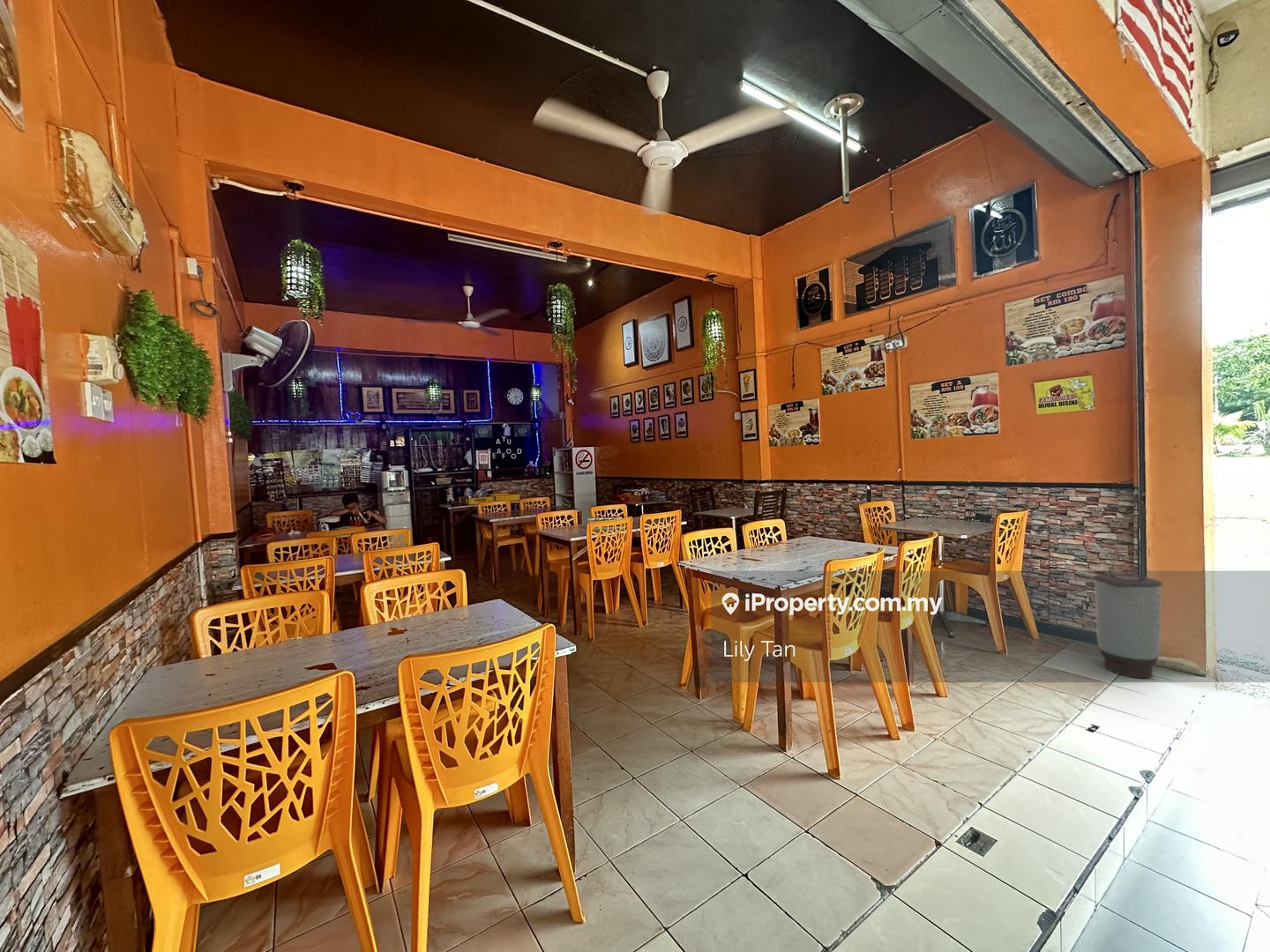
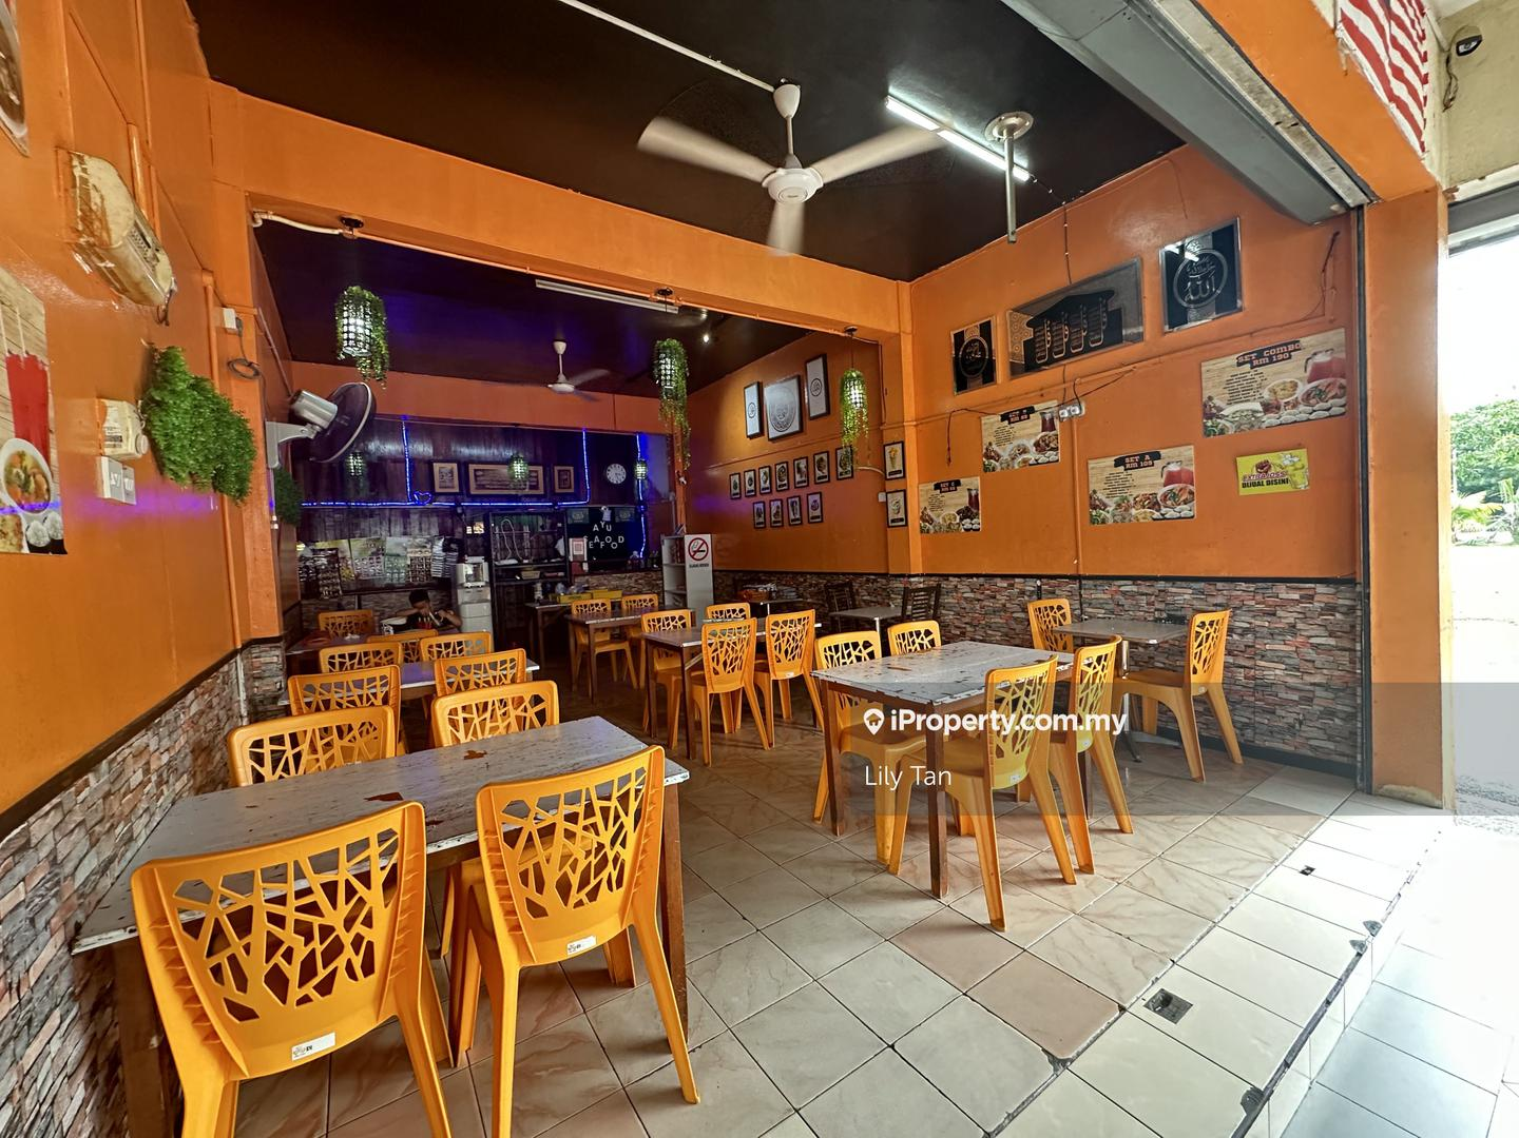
- trash can [1093,573,1163,679]
